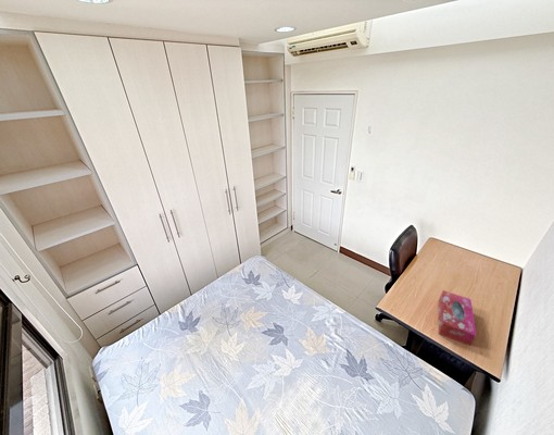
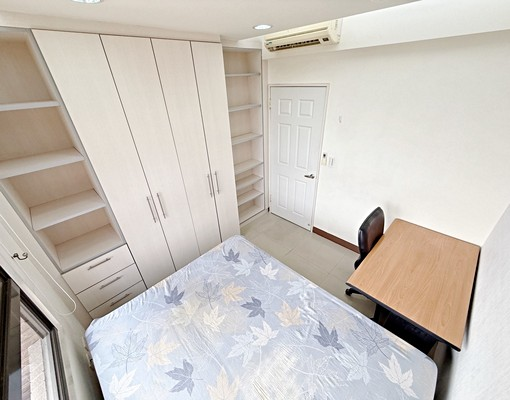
- tissue box [438,289,477,347]
